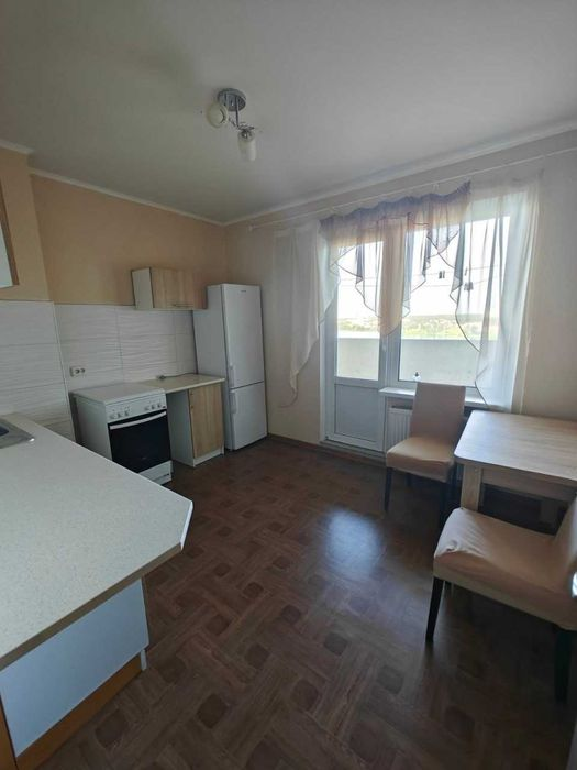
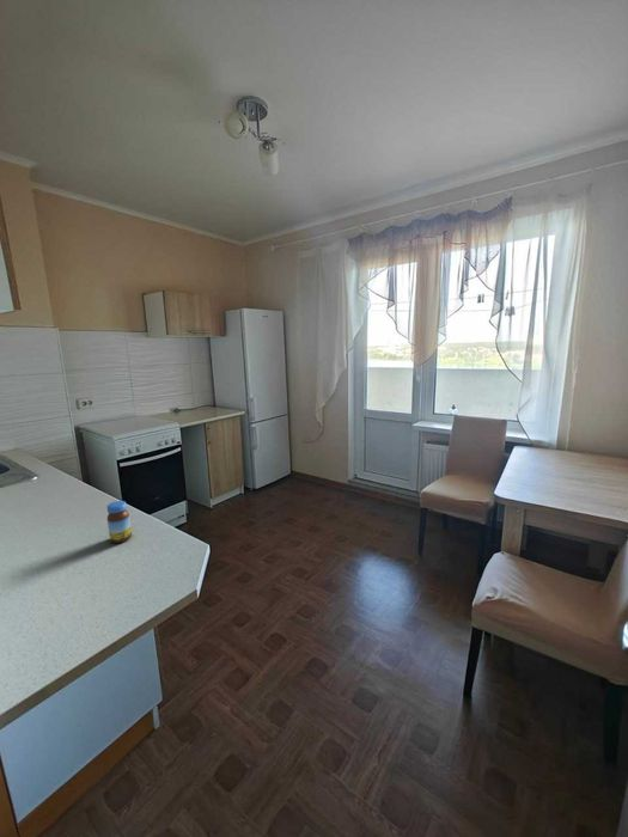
+ jar [106,500,133,544]
